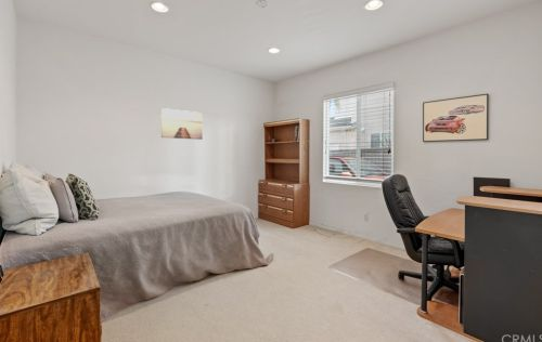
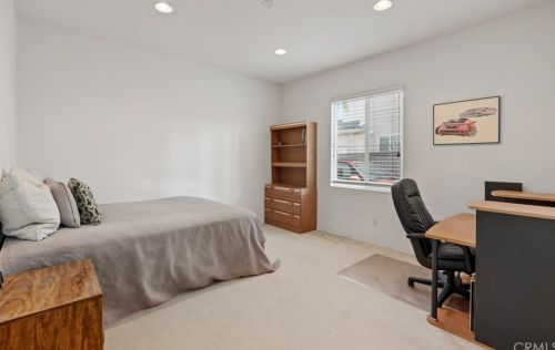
- wall art [159,107,204,141]
